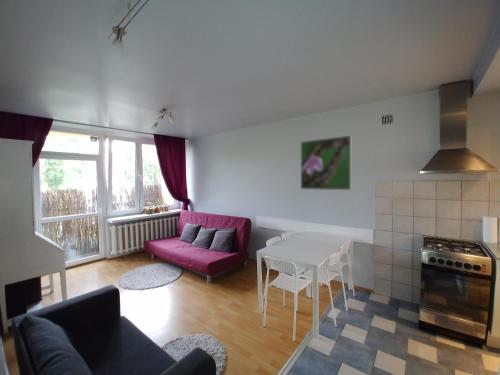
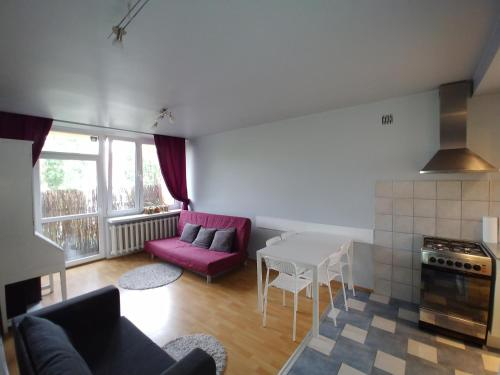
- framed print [300,134,352,191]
